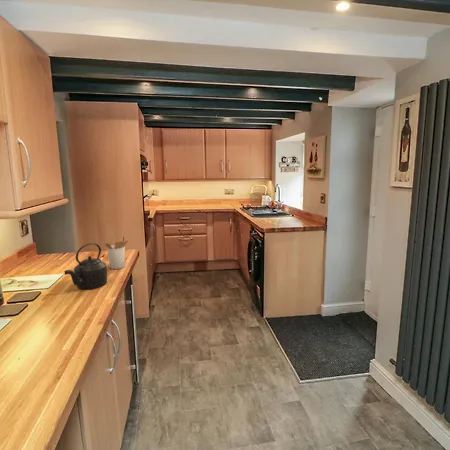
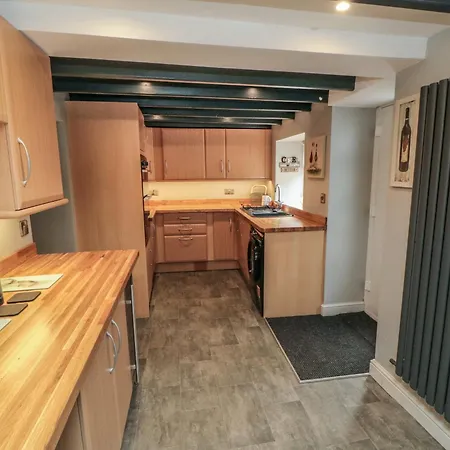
- kettle [63,242,108,290]
- utensil holder [103,235,129,270]
